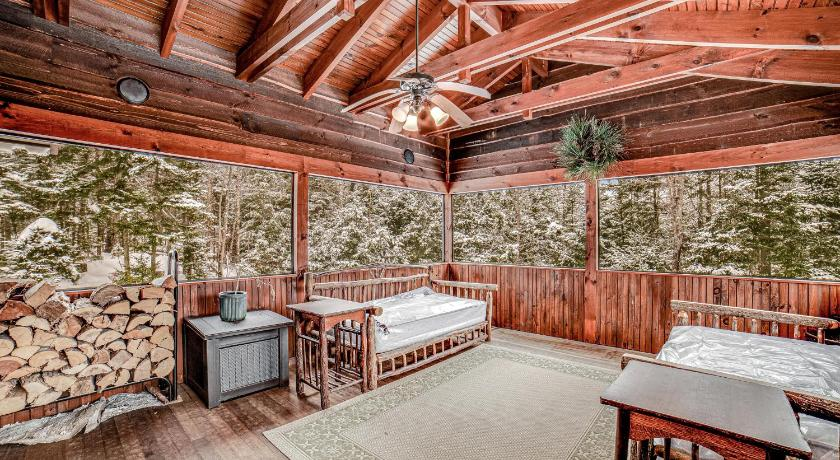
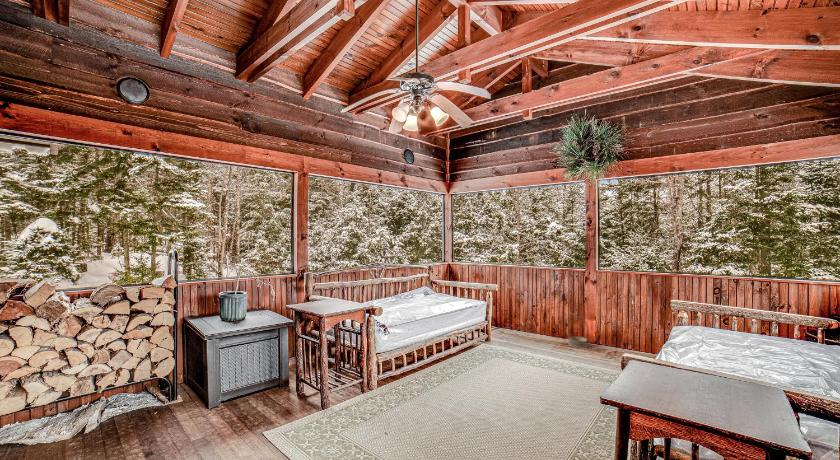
+ basket [567,316,589,349]
